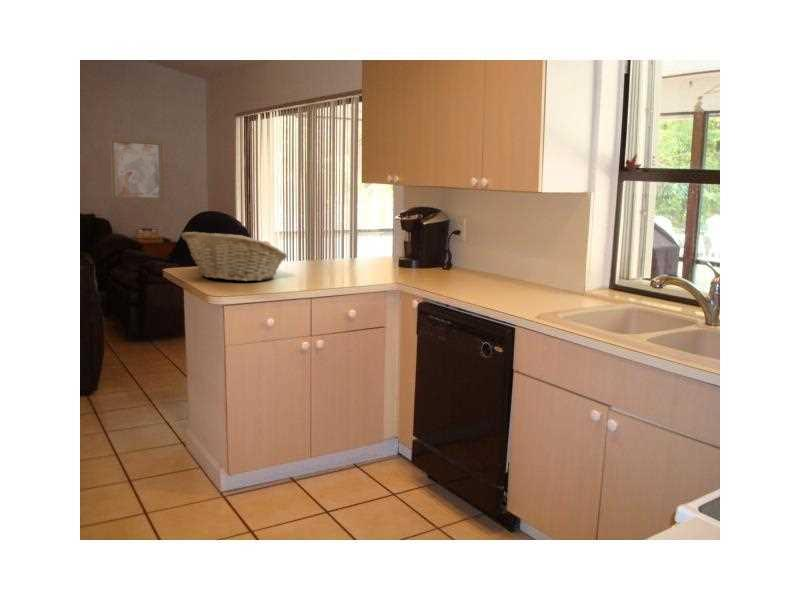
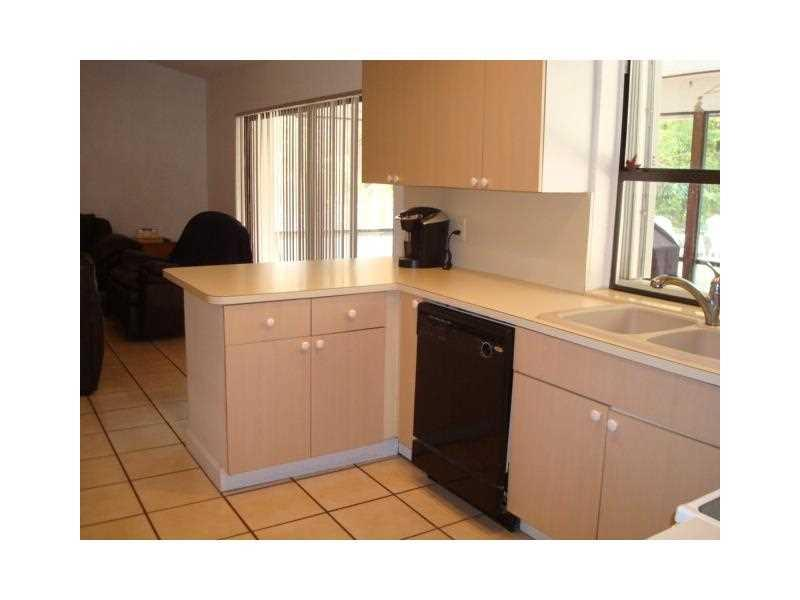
- fruit basket [180,231,289,282]
- wall art [109,138,164,201]
